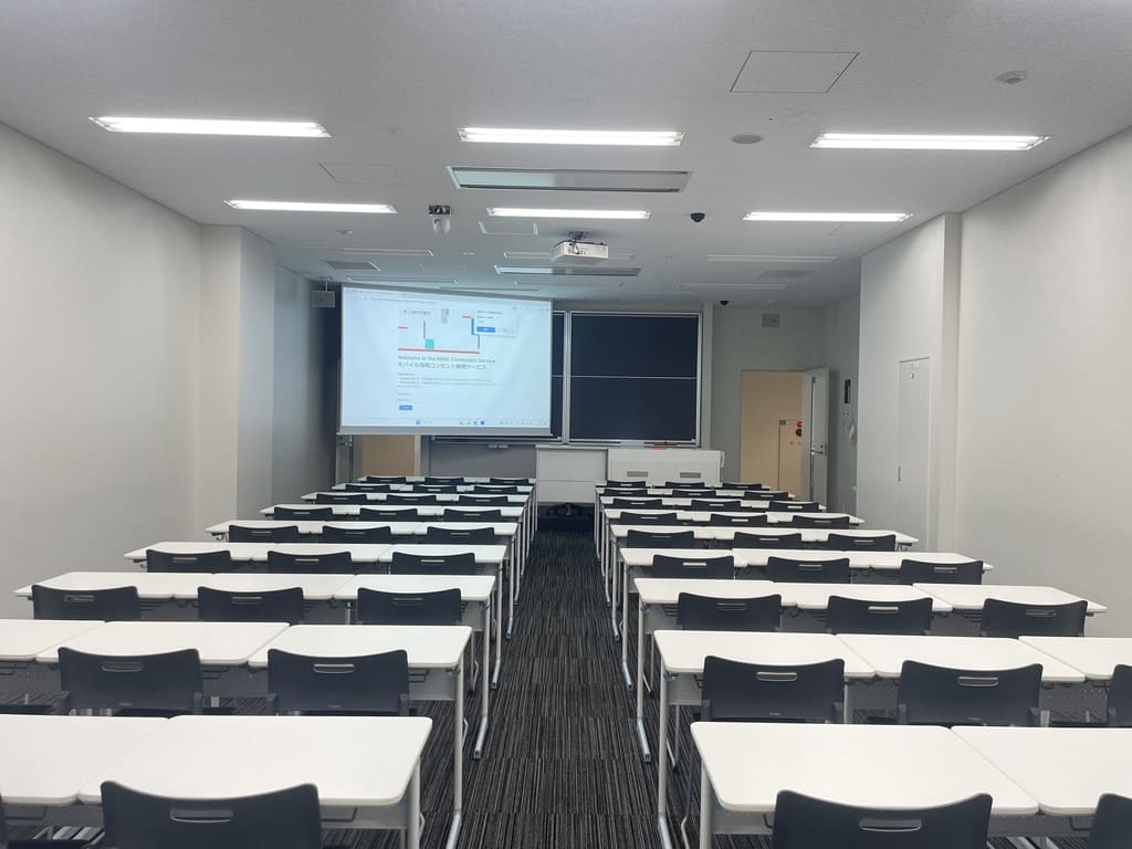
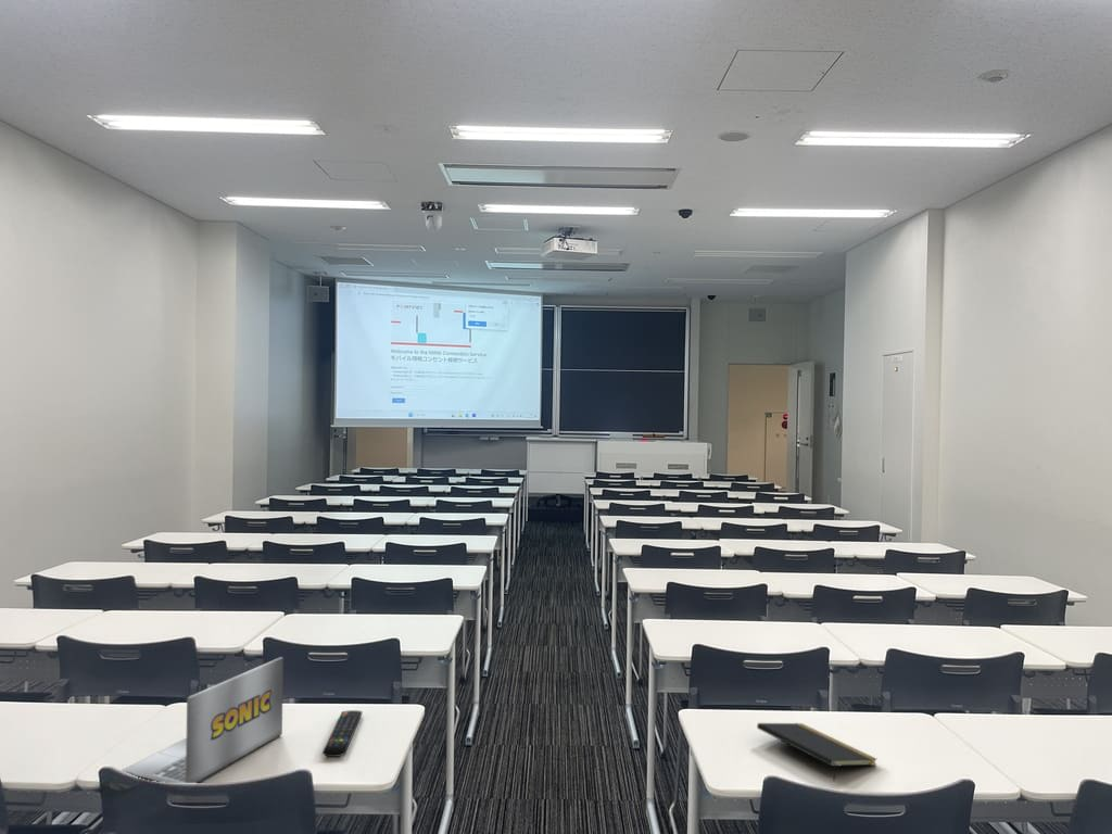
+ notepad [756,722,879,783]
+ remote control [321,709,363,758]
+ laptop [100,656,285,792]
